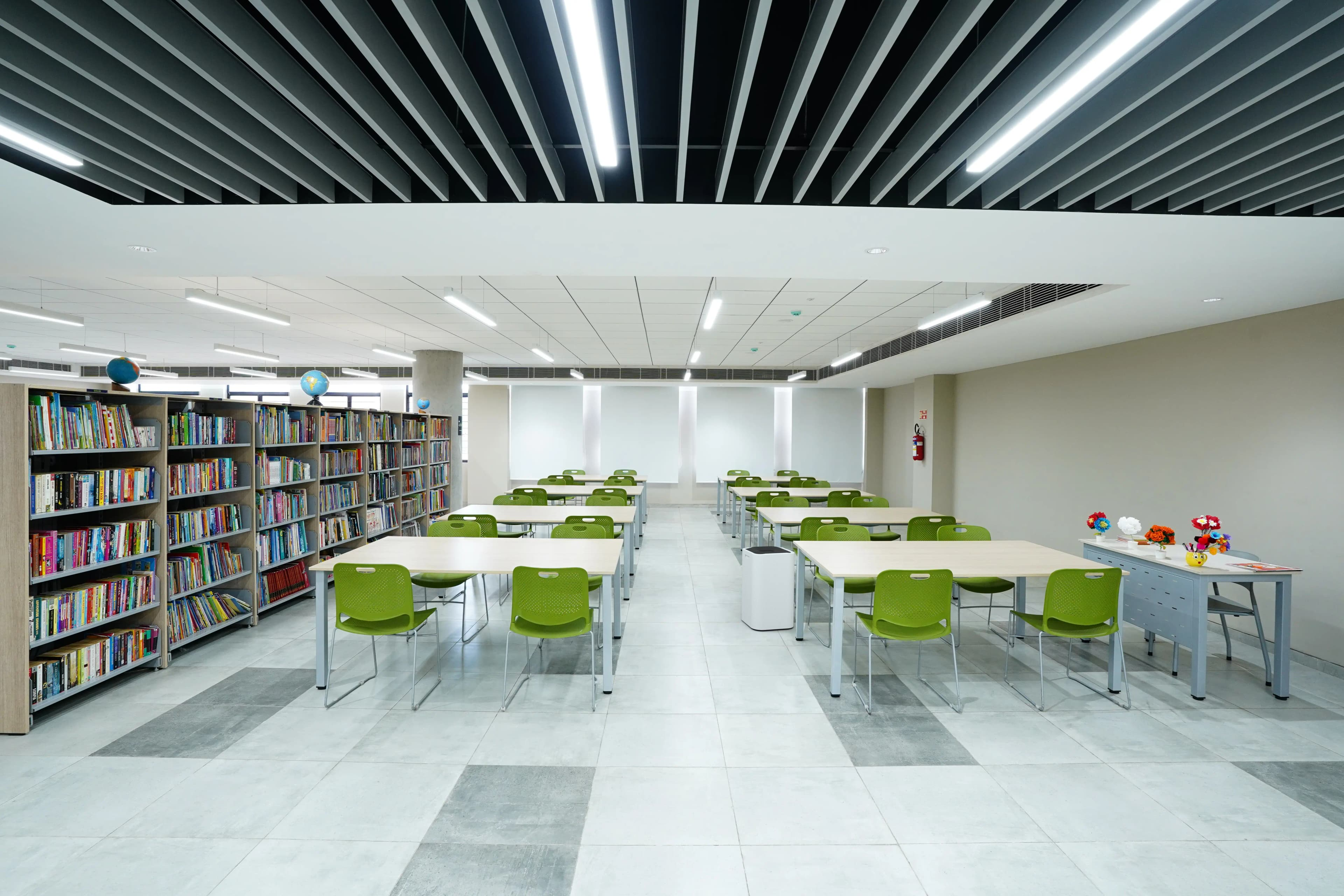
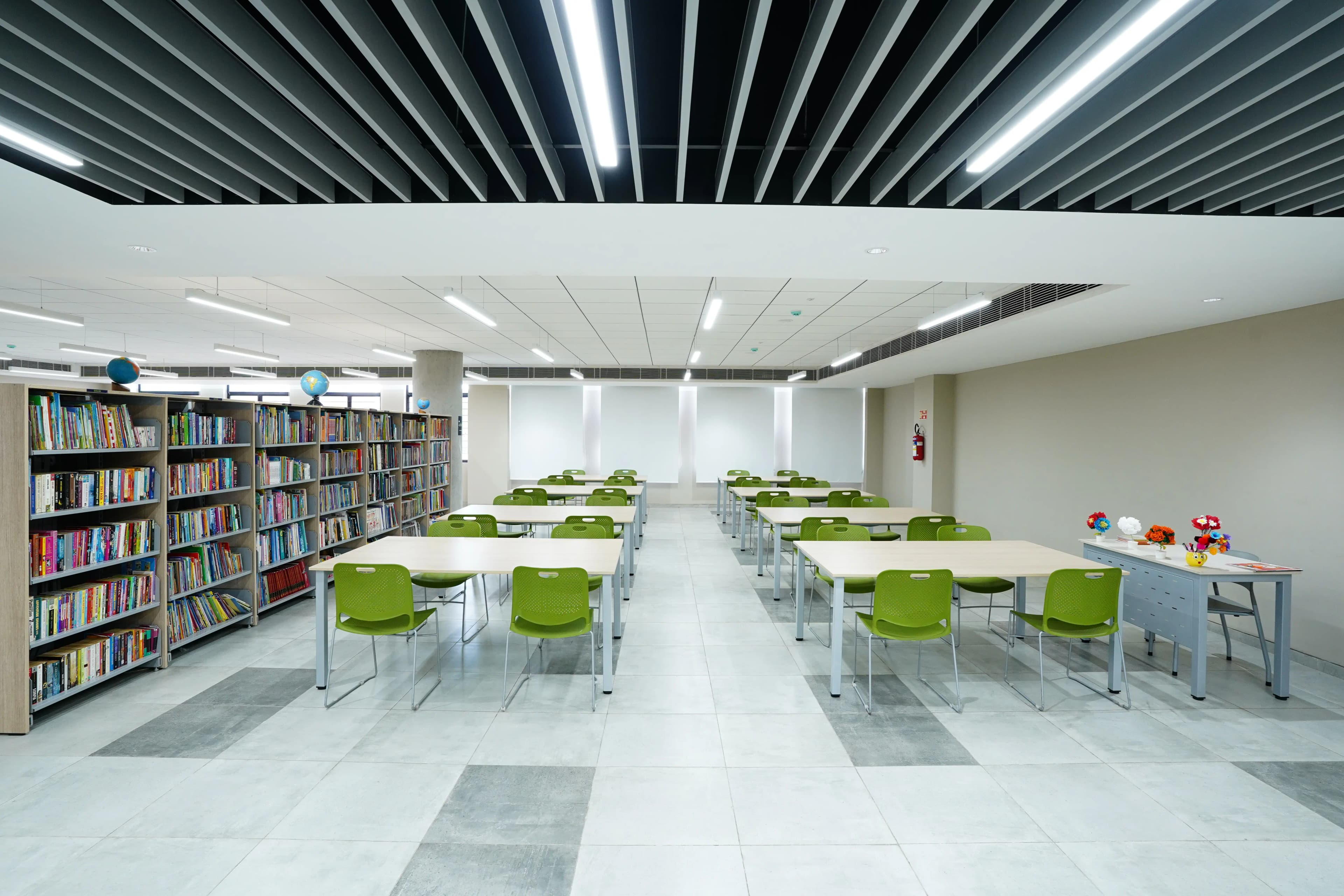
- trash can [741,546,795,631]
